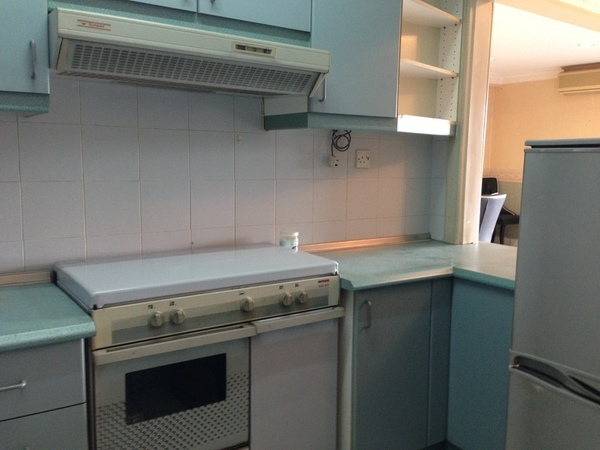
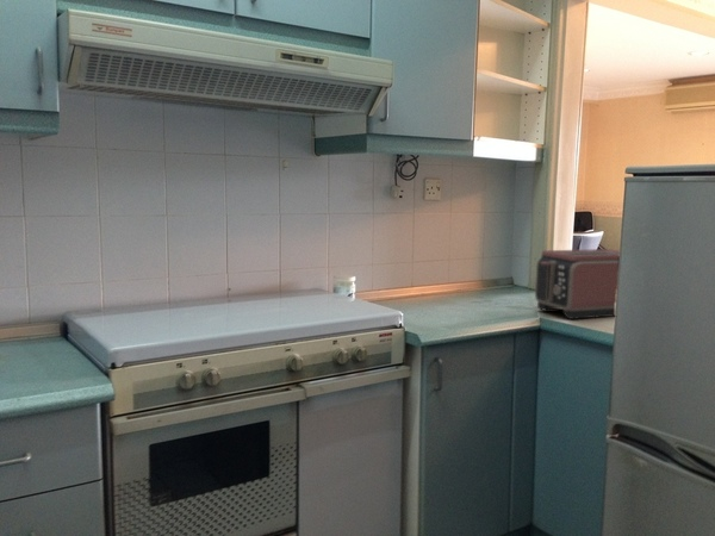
+ toaster [534,248,621,320]
